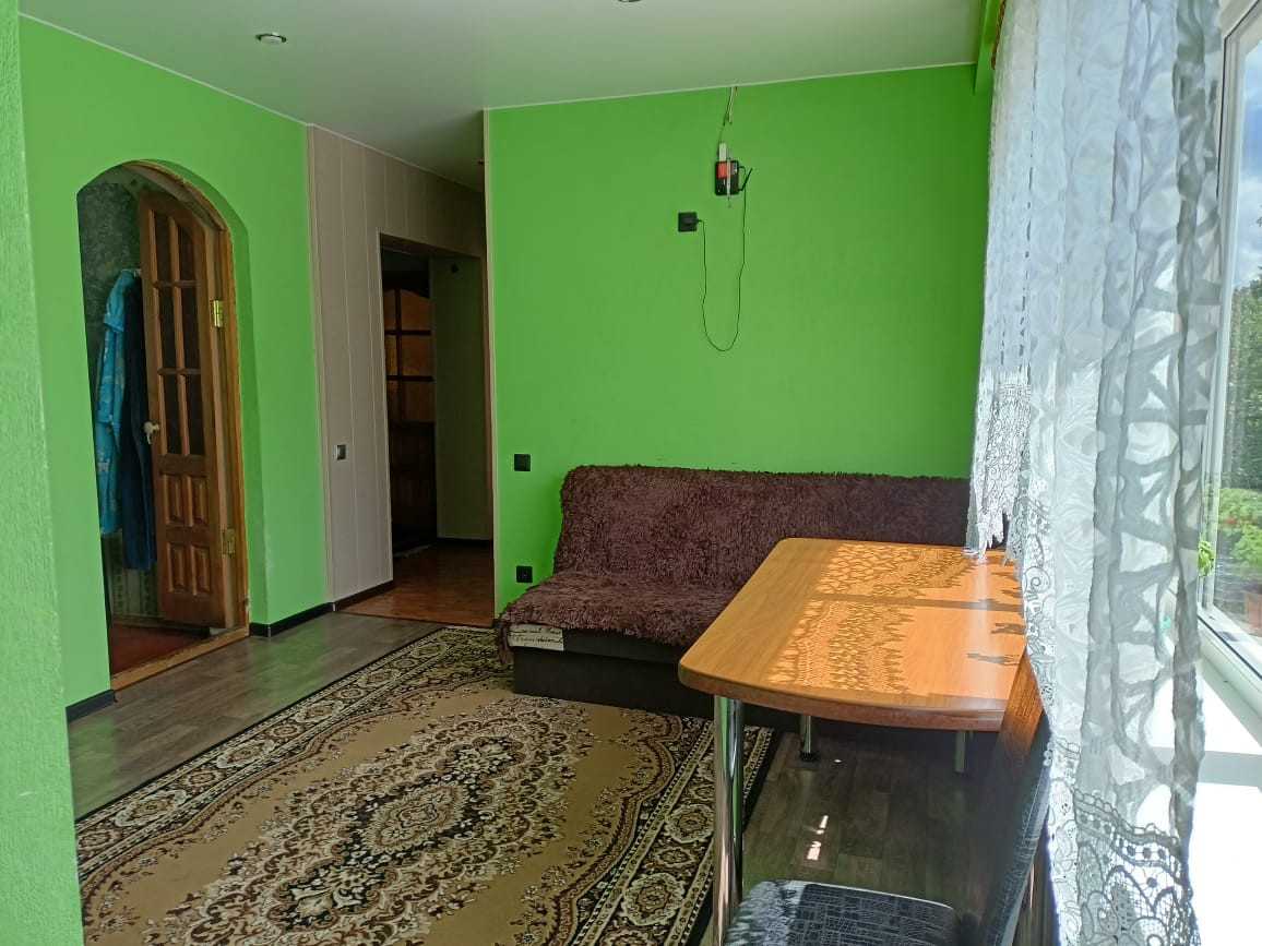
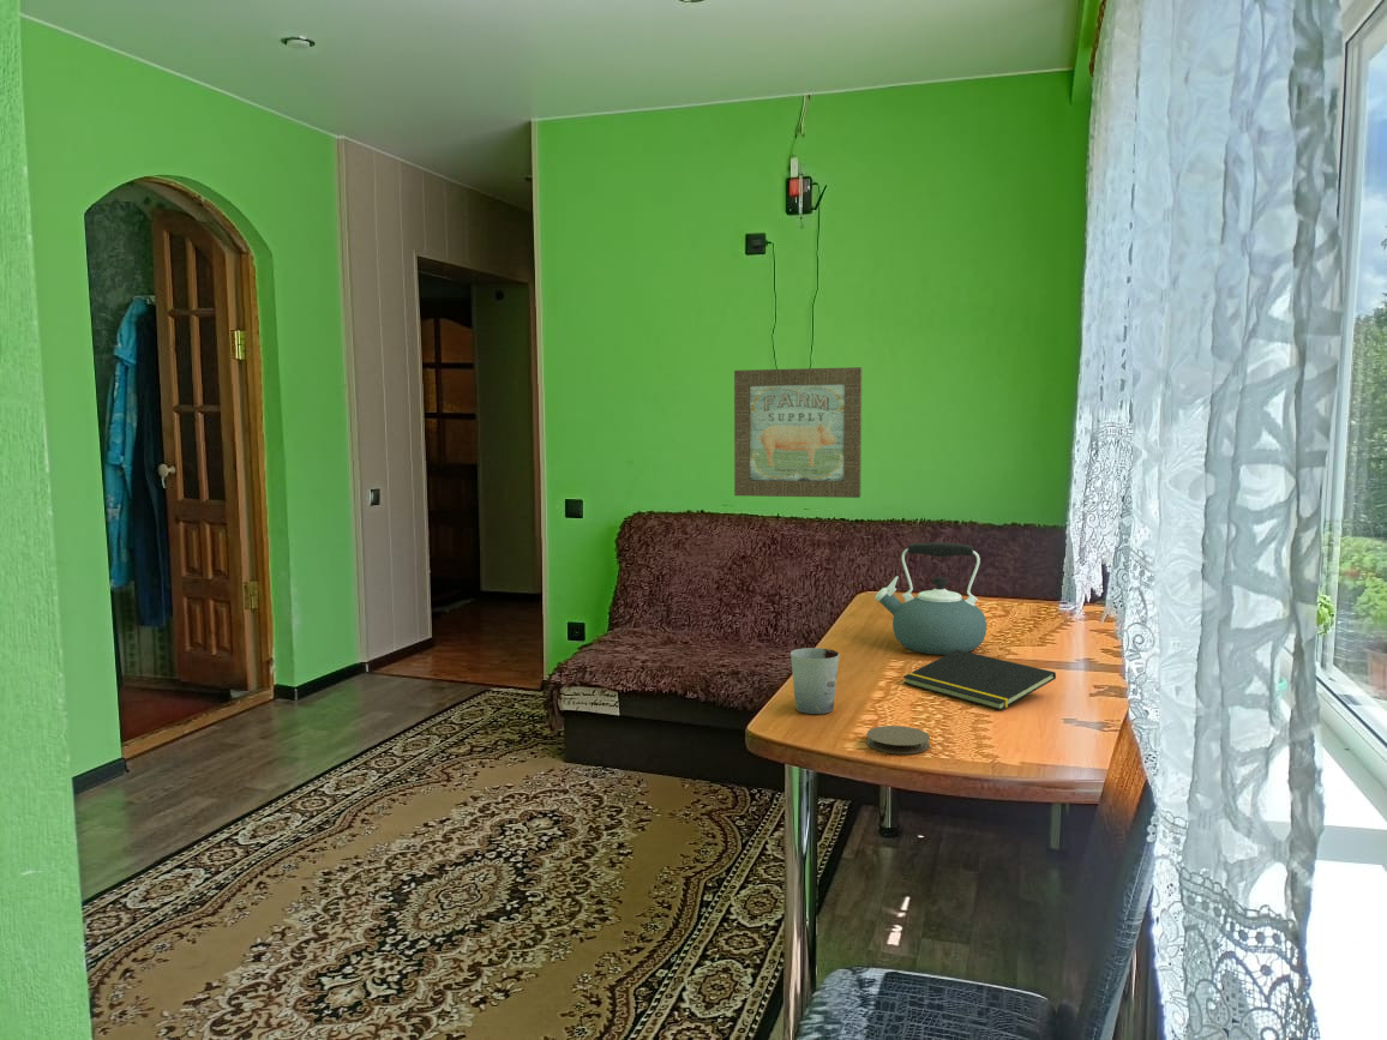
+ coaster [865,725,931,755]
+ wall art [733,366,863,499]
+ notepad [902,650,1057,711]
+ cup [789,647,841,715]
+ kettle [873,542,987,656]
